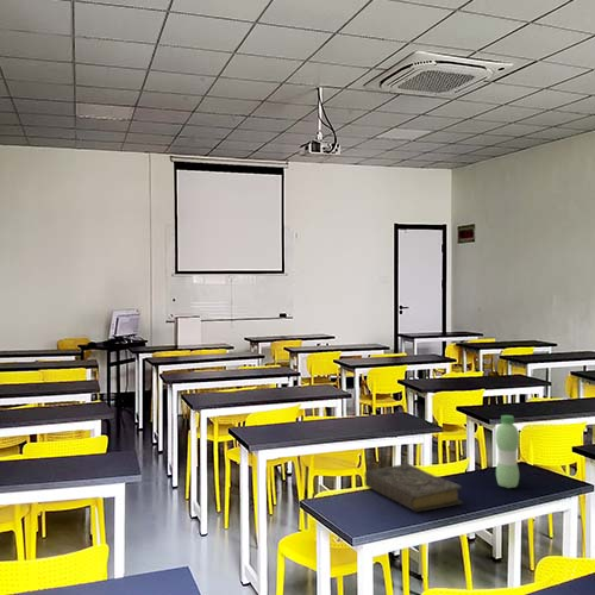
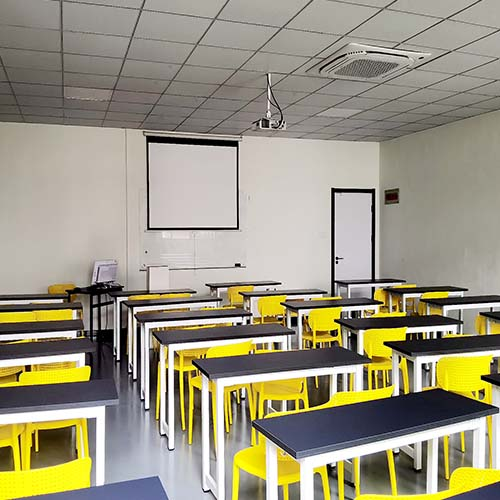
- water bottle [495,414,520,489]
- book [363,463,464,513]
